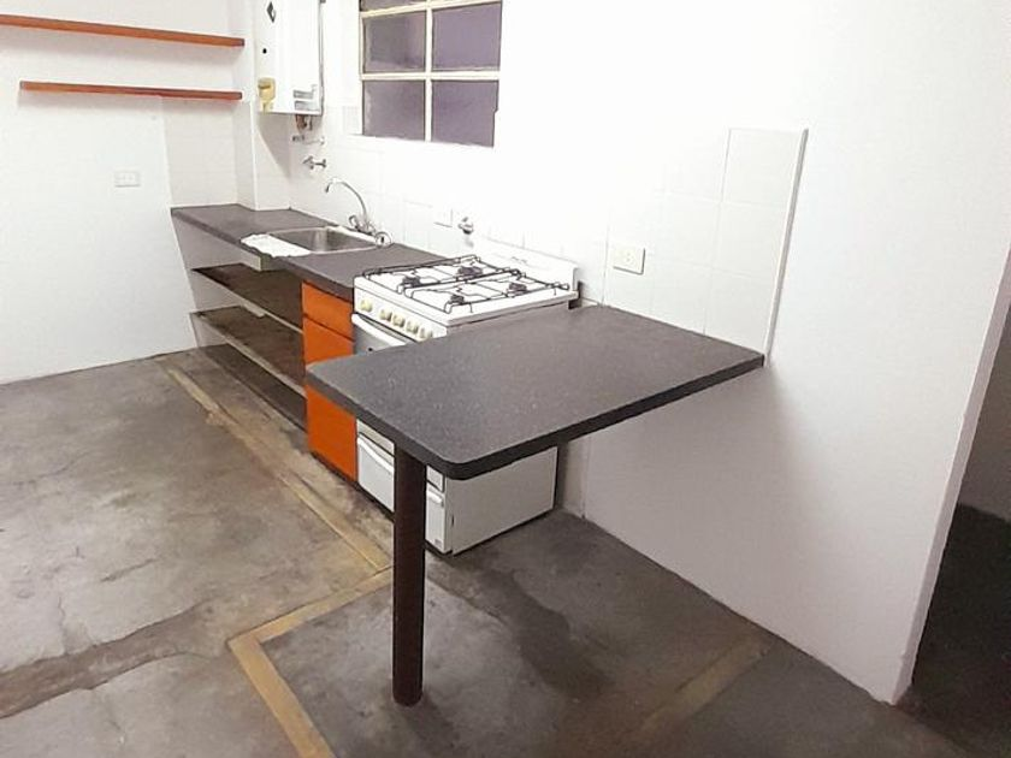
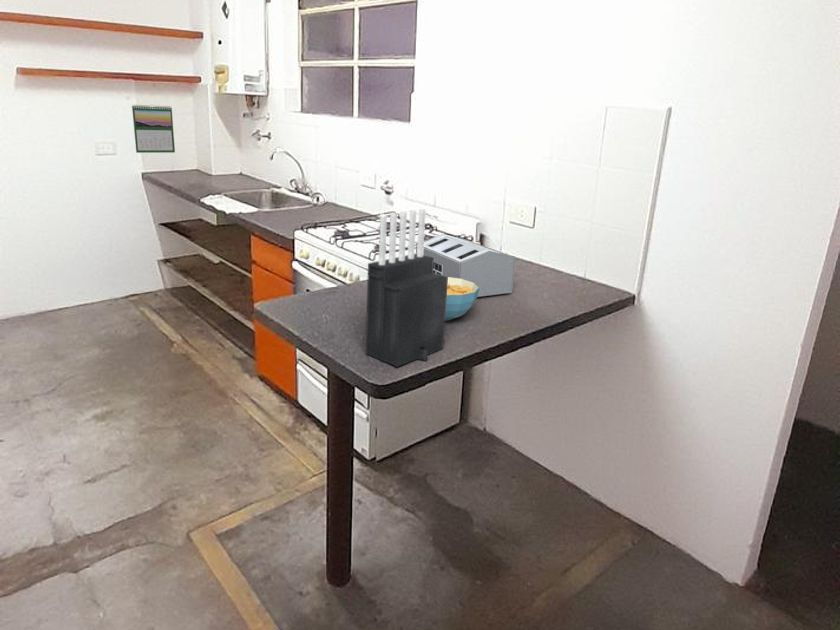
+ calendar [131,104,176,154]
+ toaster [415,233,517,298]
+ knife block [365,208,448,368]
+ cereal bowl [445,277,479,322]
